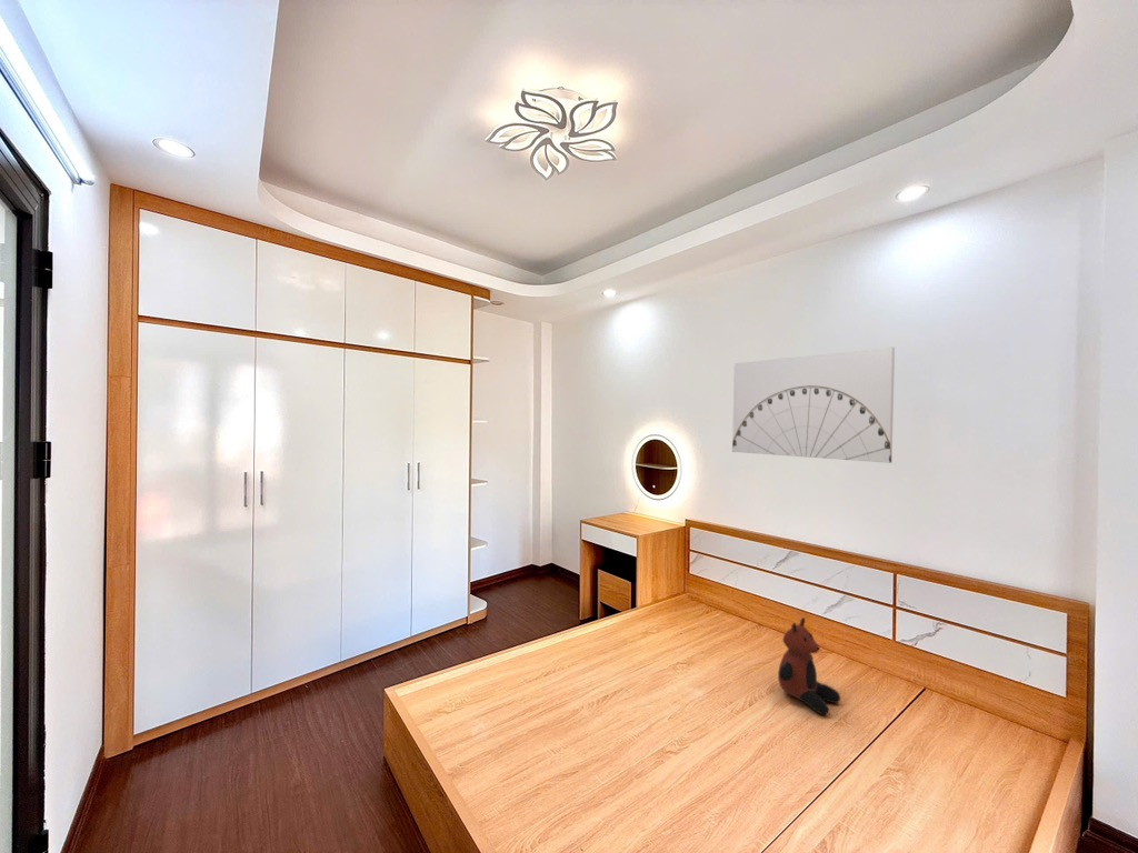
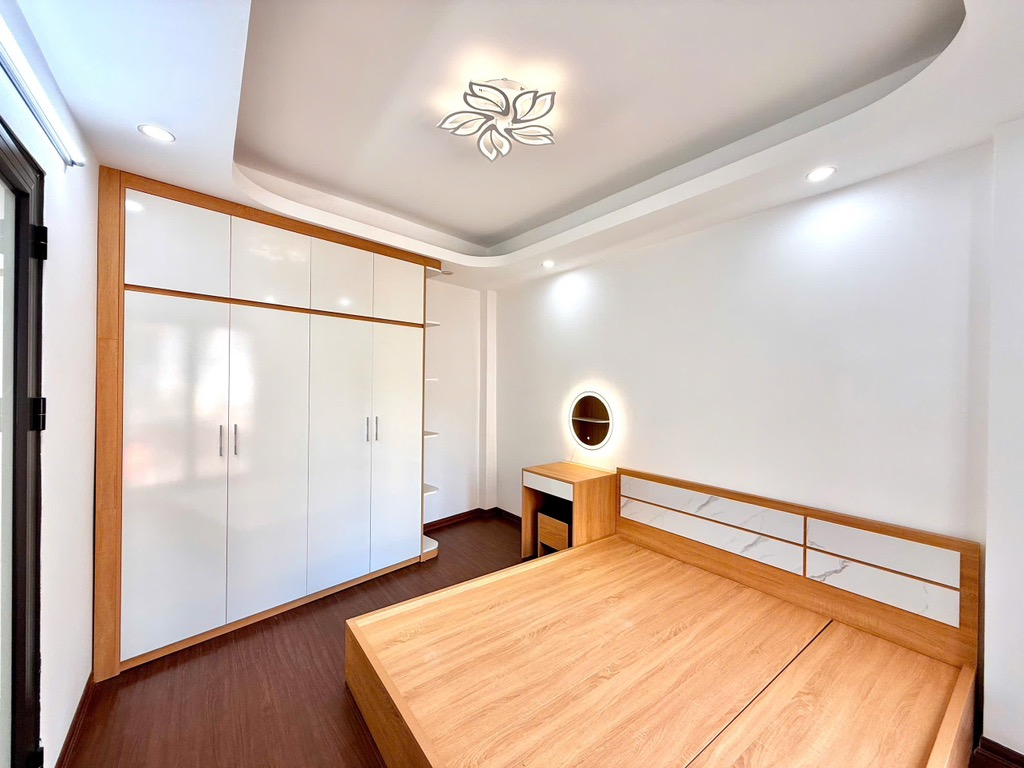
- teddy bear [777,616,841,716]
- wall art [731,345,896,464]
